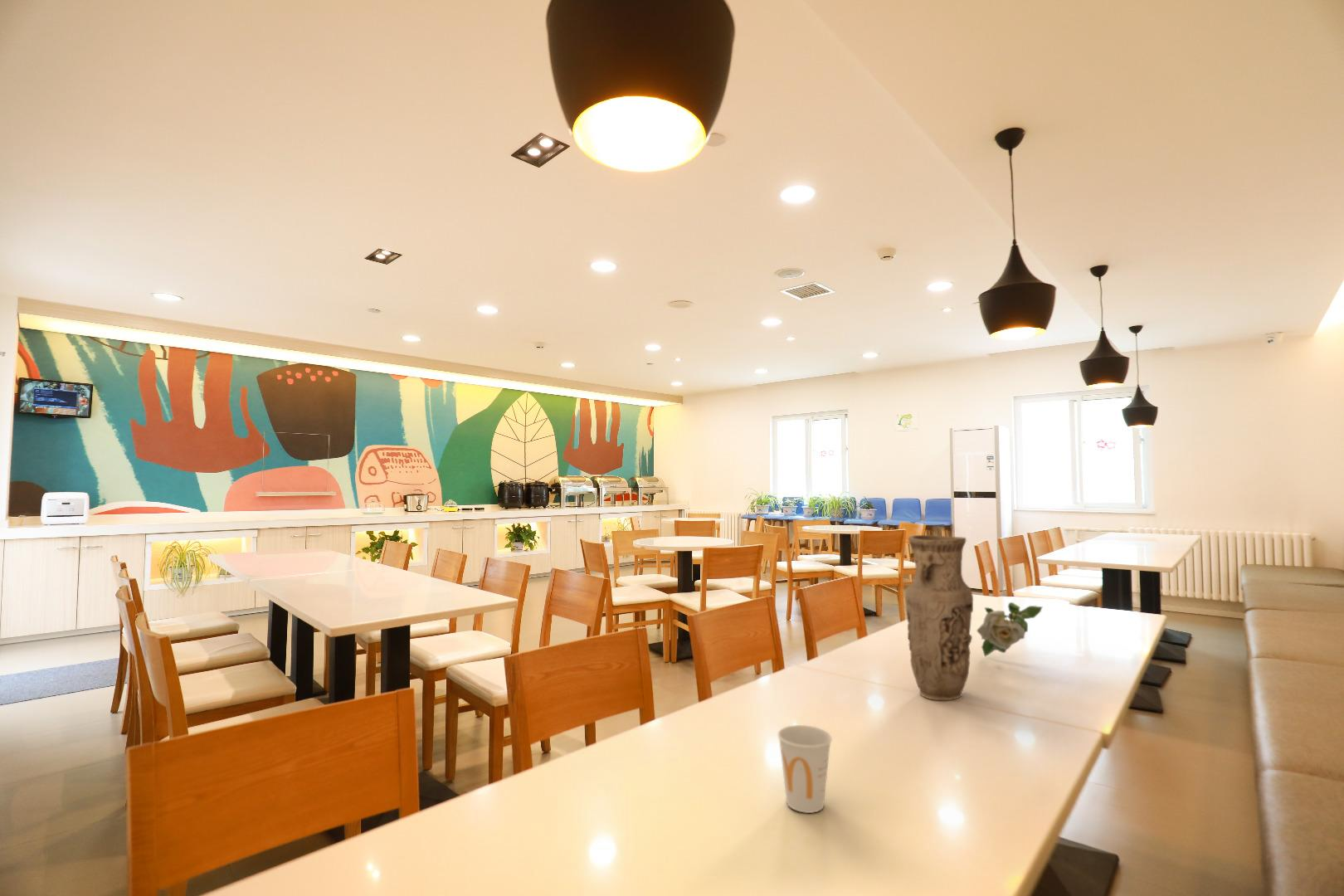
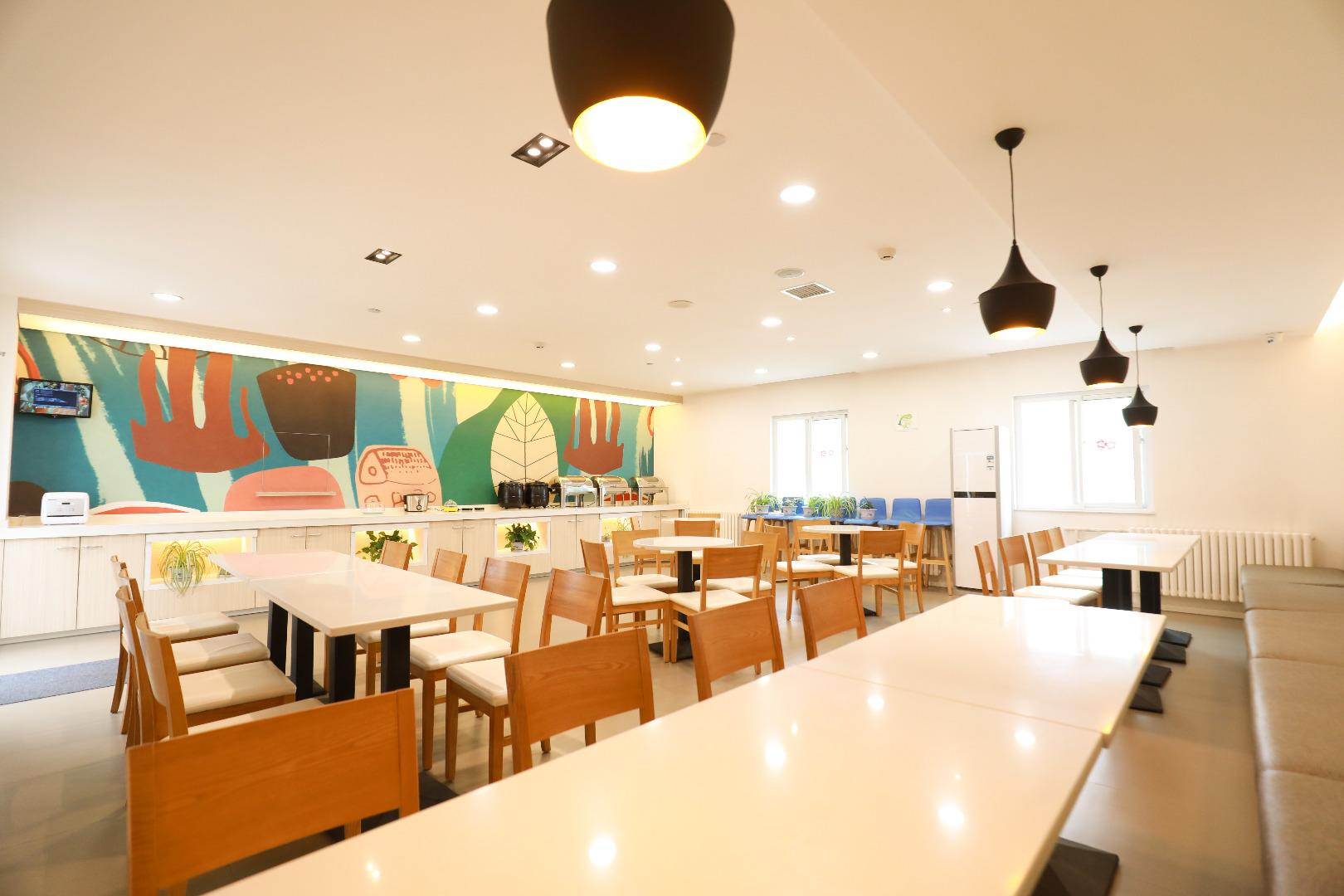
- vase [904,534,974,701]
- flower [976,601,1043,658]
- cup [777,724,833,814]
